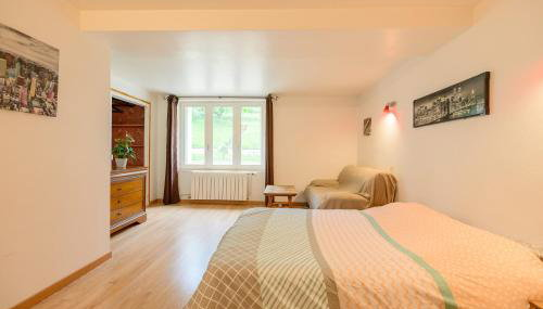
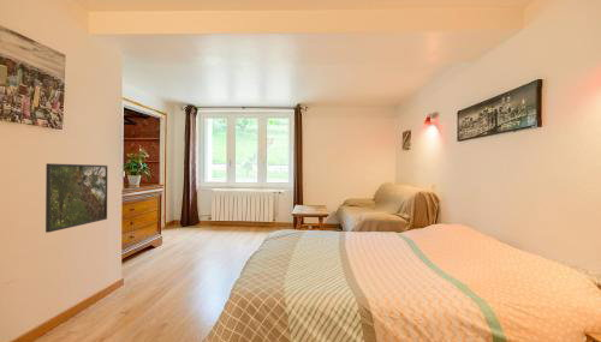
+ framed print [44,162,108,234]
